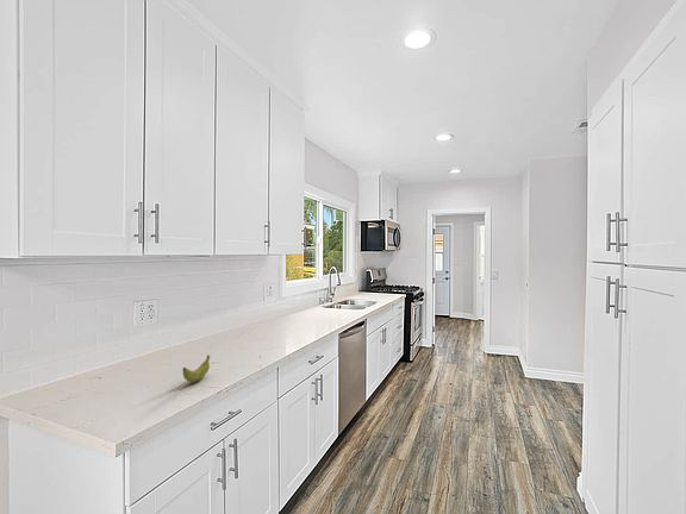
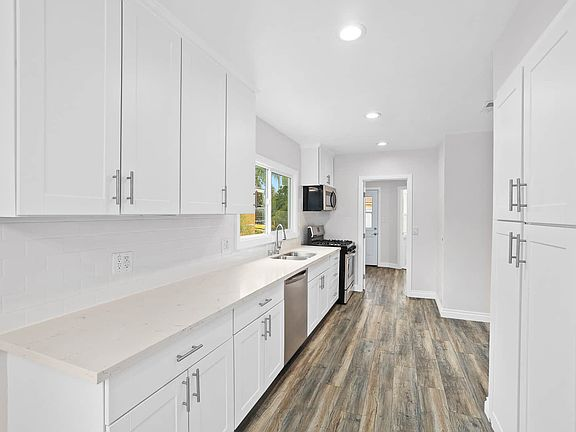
- banana [182,353,211,383]
